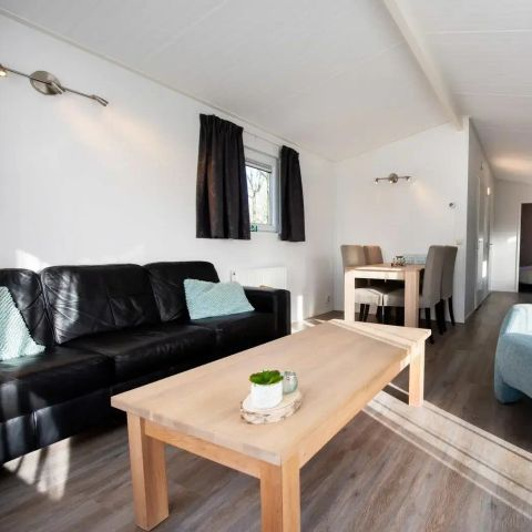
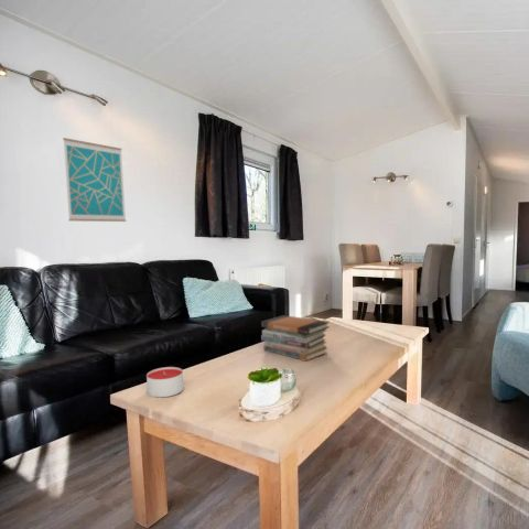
+ wall art [62,137,127,223]
+ book stack [260,314,331,363]
+ candle [145,366,185,398]
